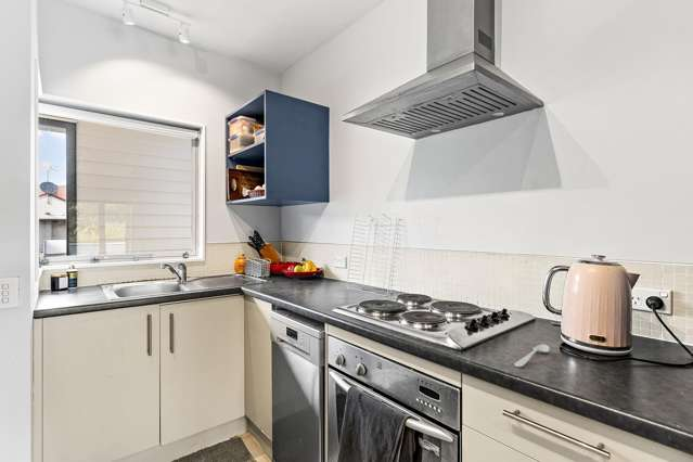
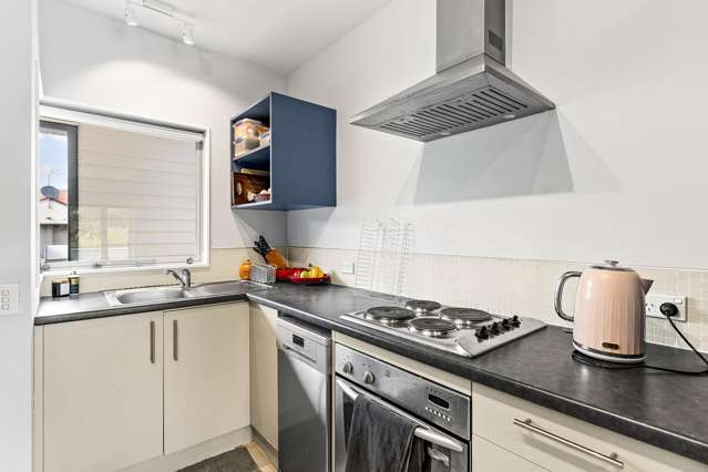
- spoon [513,343,551,368]
